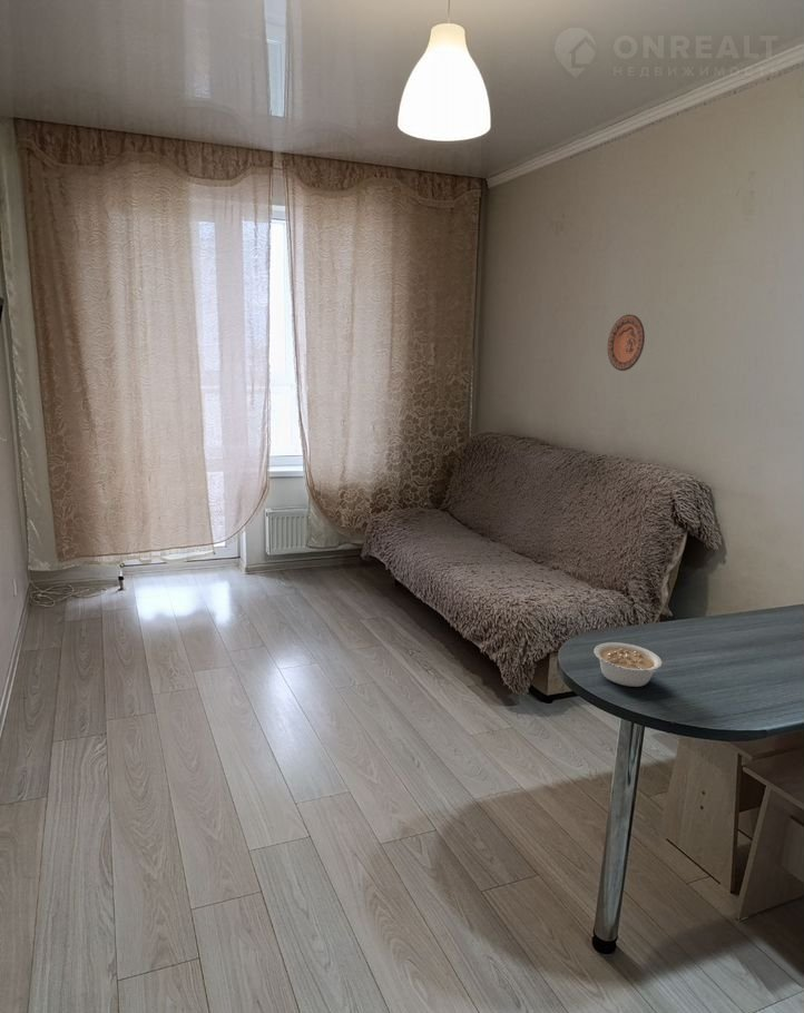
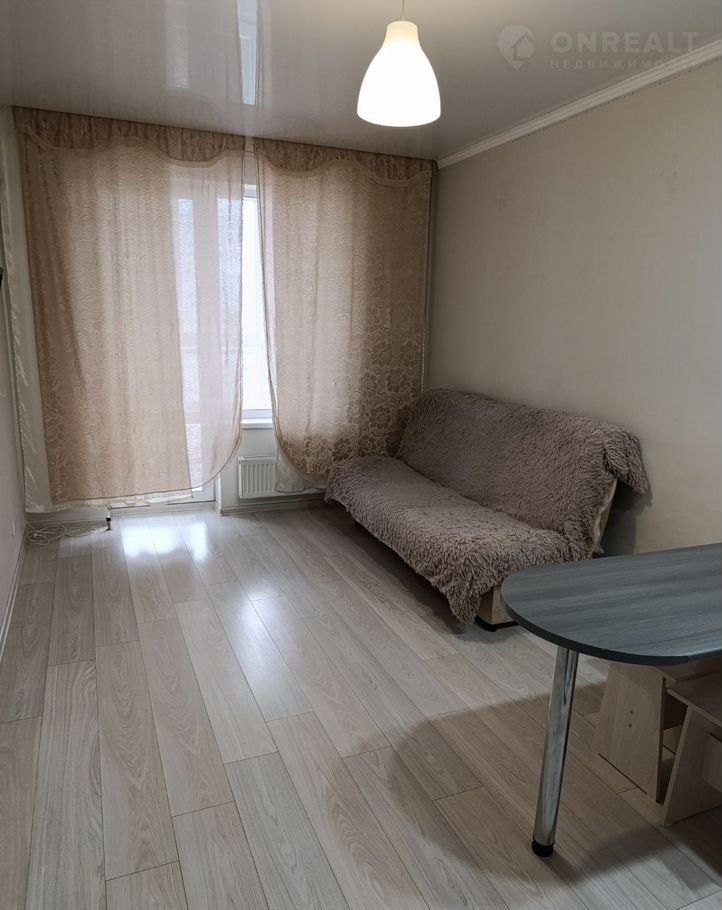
- decorative plate [607,314,646,372]
- legume [594,641,663,688]
